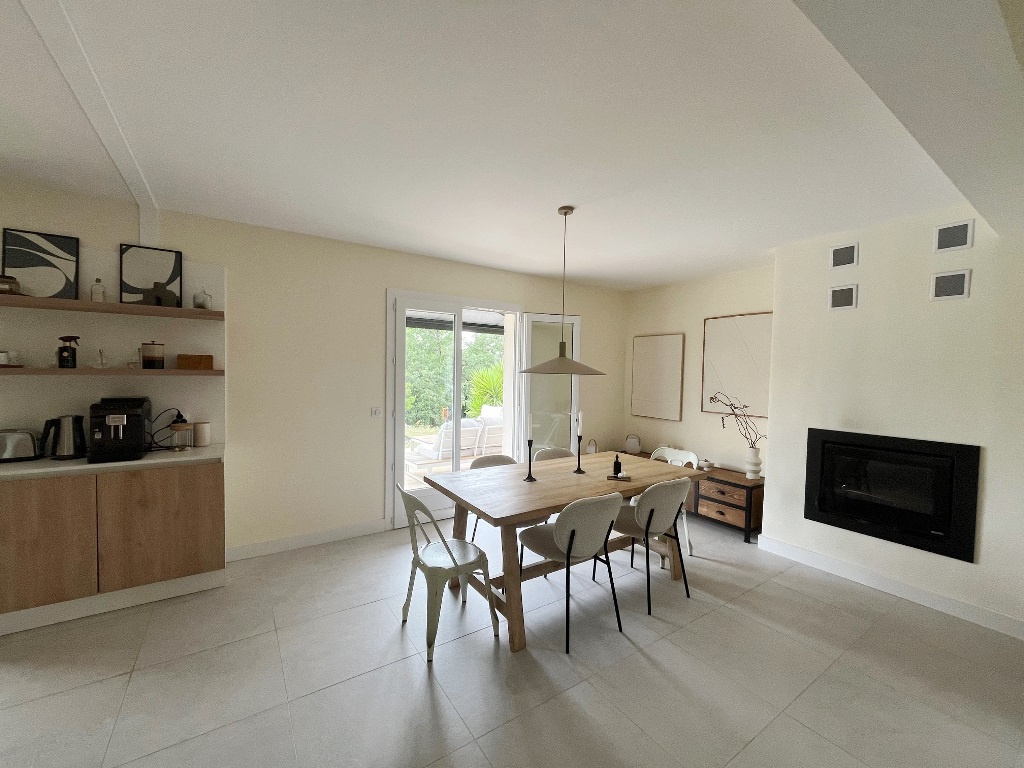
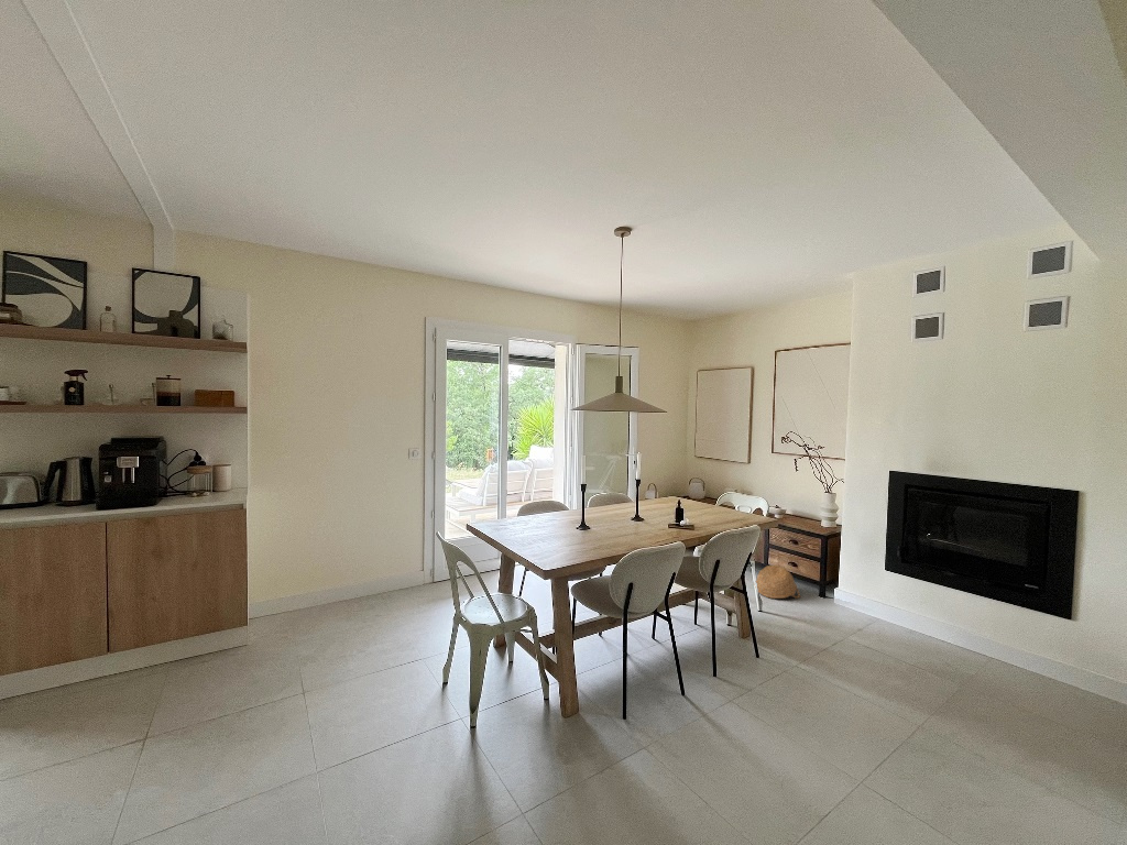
+ woven basket [755,563,801,600]
